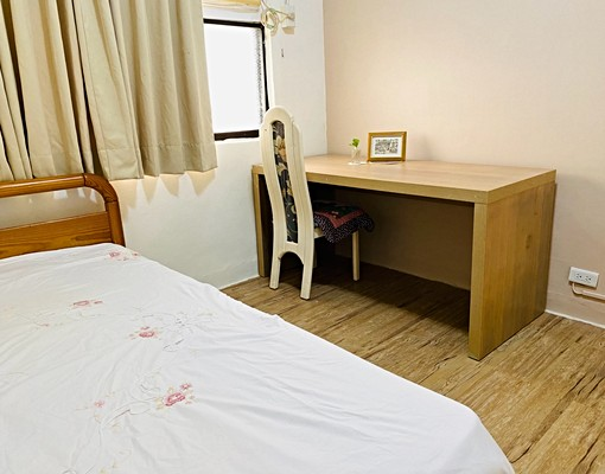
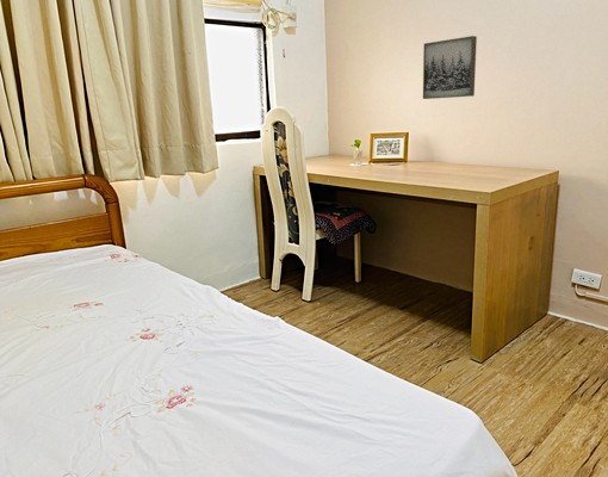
+ wall art [422,35,478,100]
